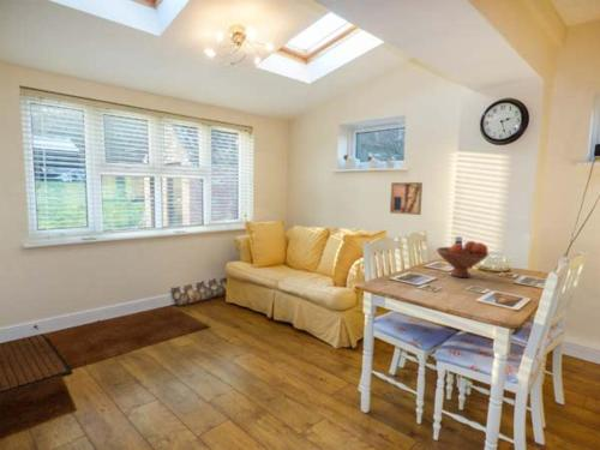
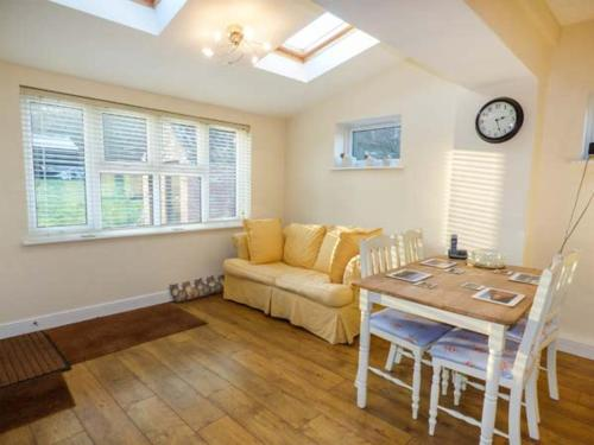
- wall art [389,181,424,216]
- fruit bowl [436,240,490,278]
